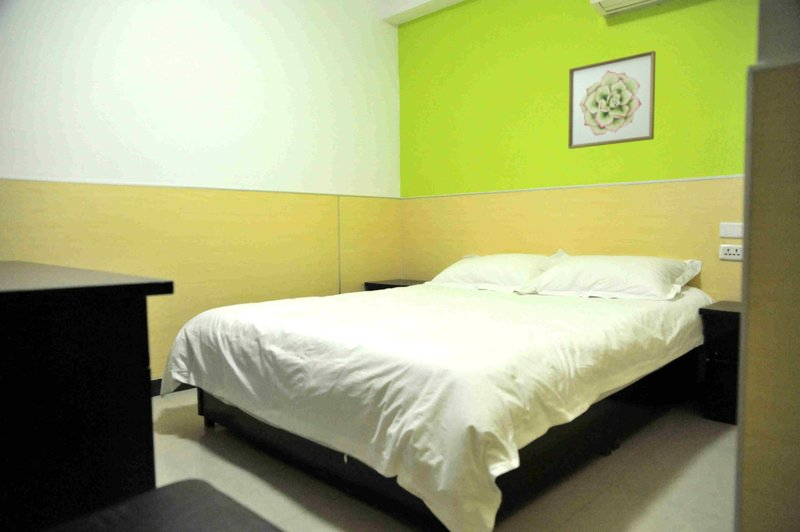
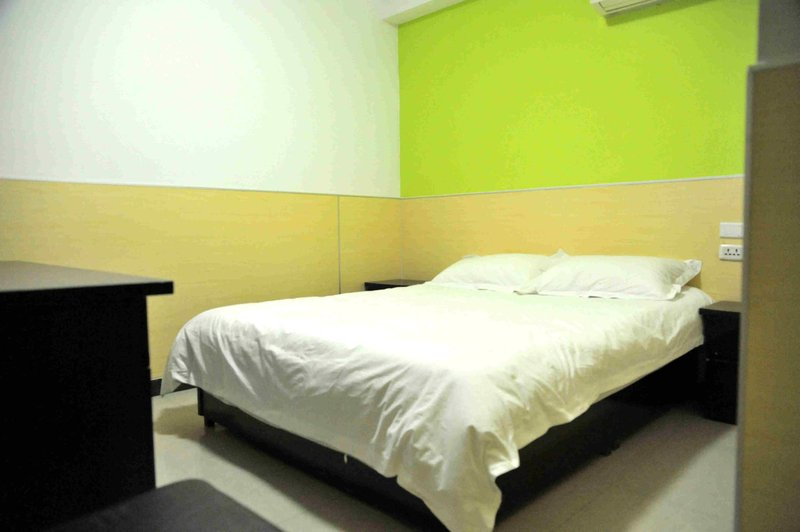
- wall art [567,50,657,150]
